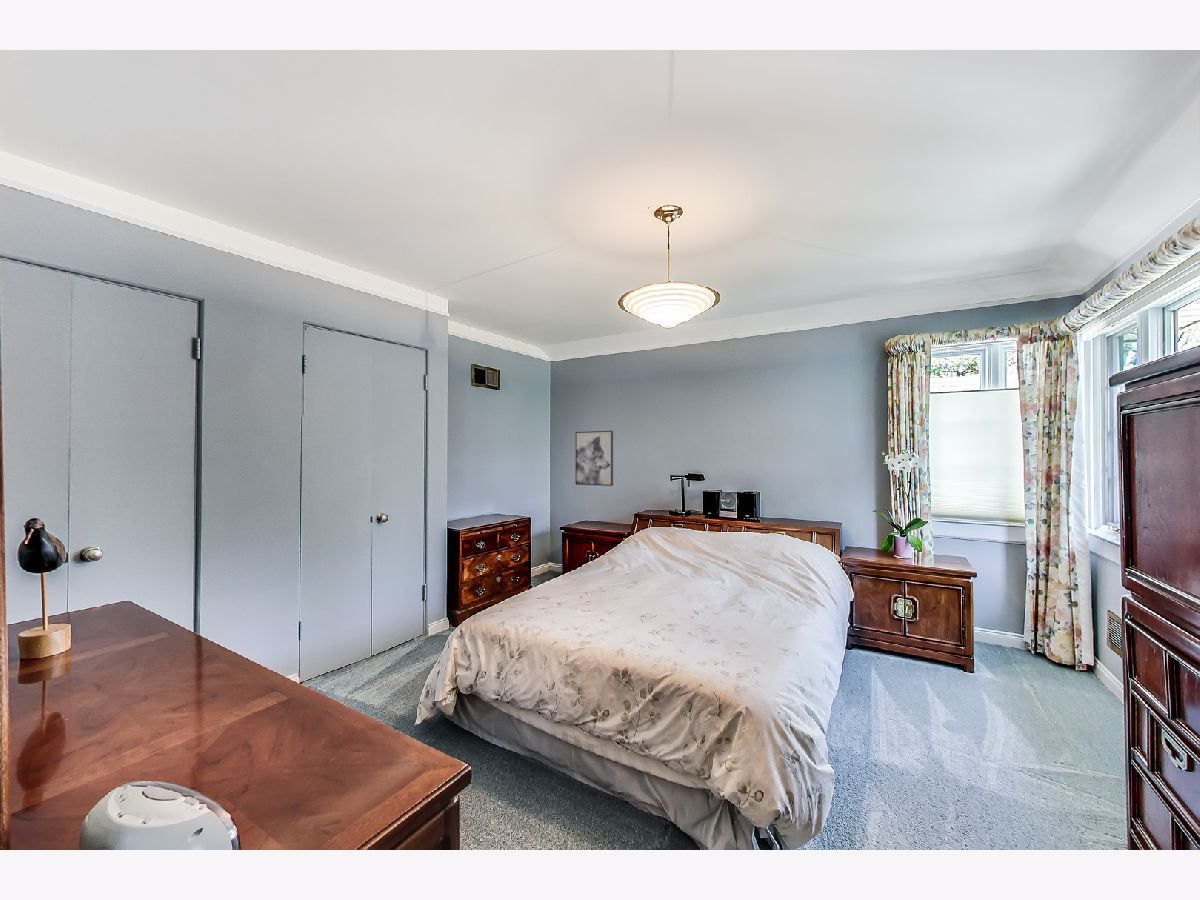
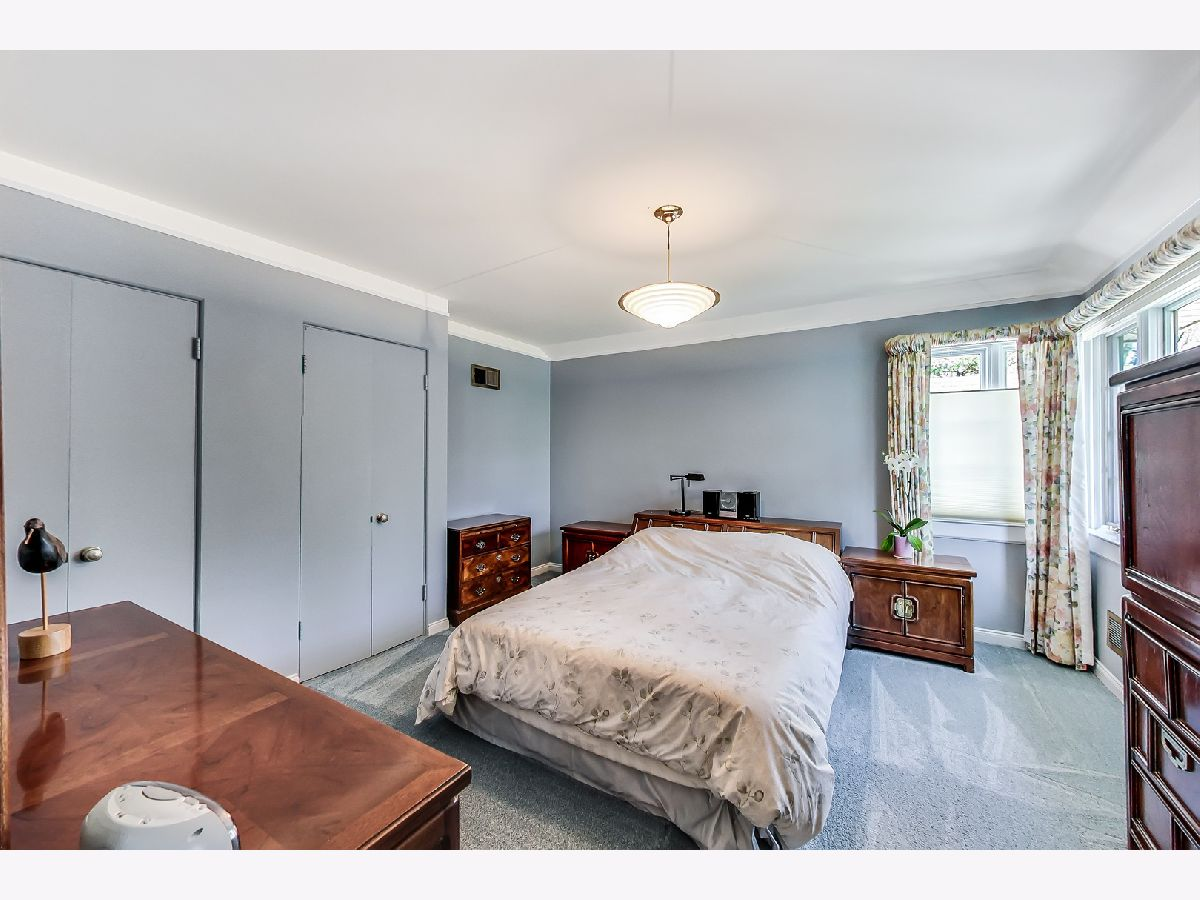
- wall art [575,430,614,487]
